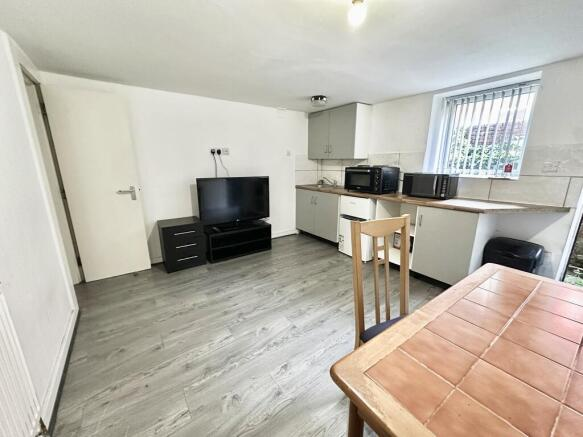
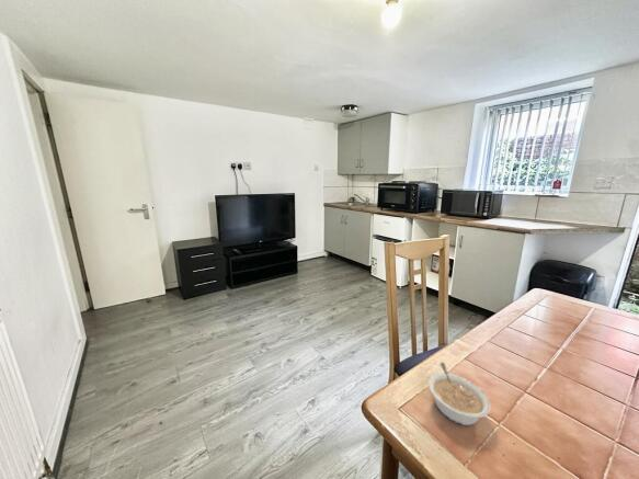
+ legume [427,362,491,426]
